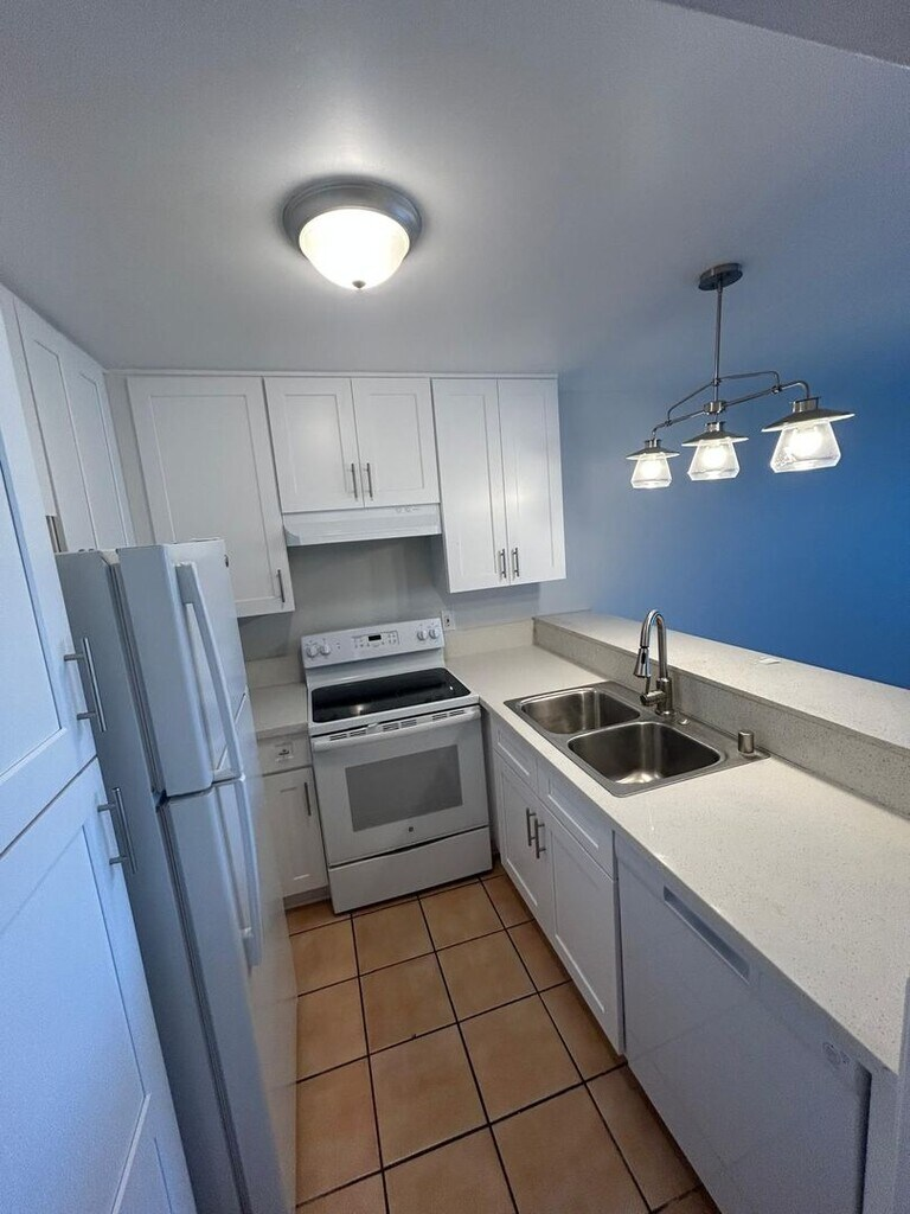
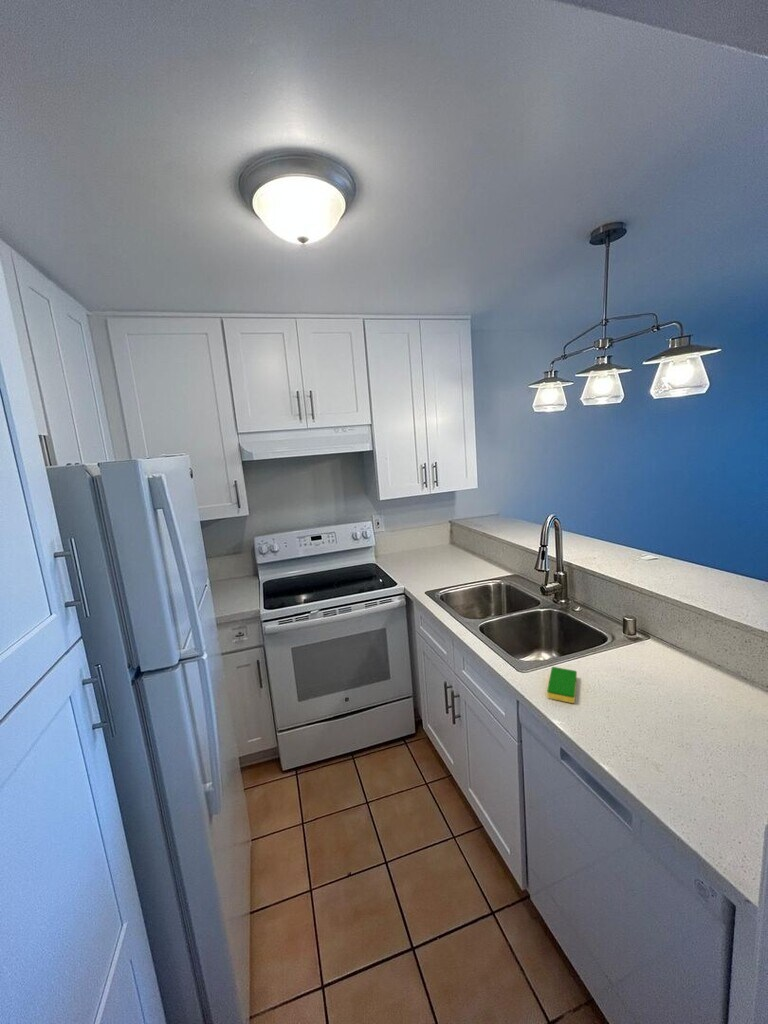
+ dish sponge [546,666,578,704]
